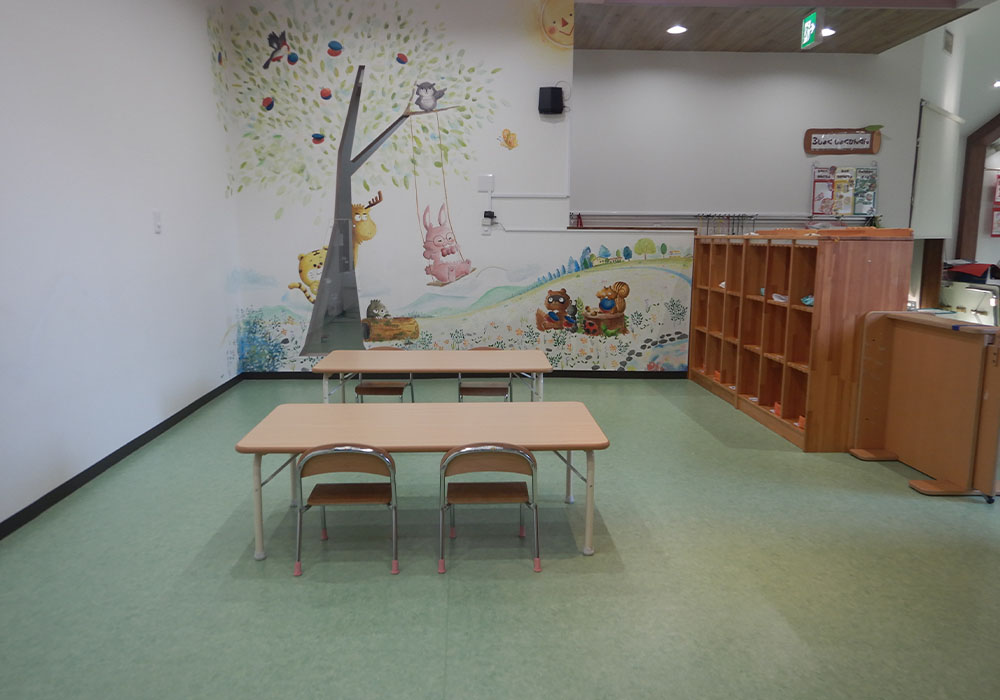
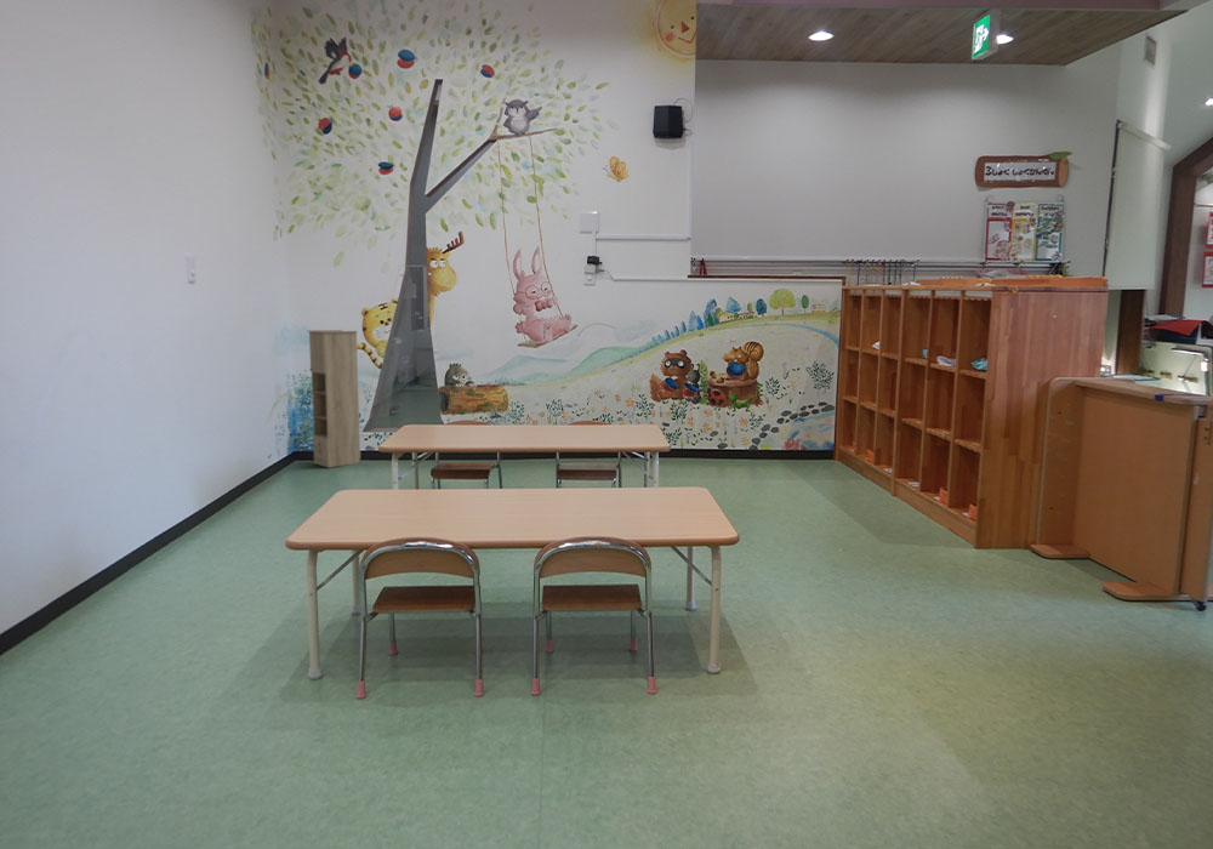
+ storage cabinet [307,329,361,468]
